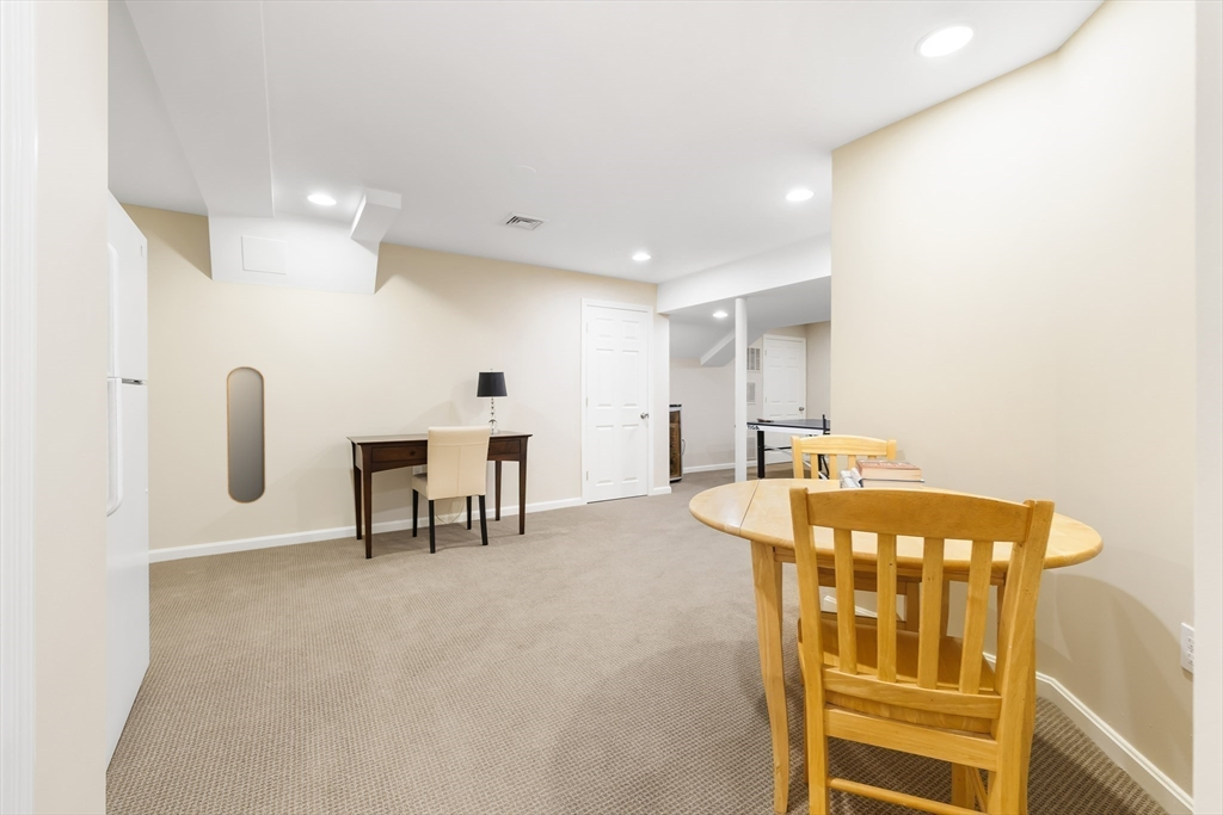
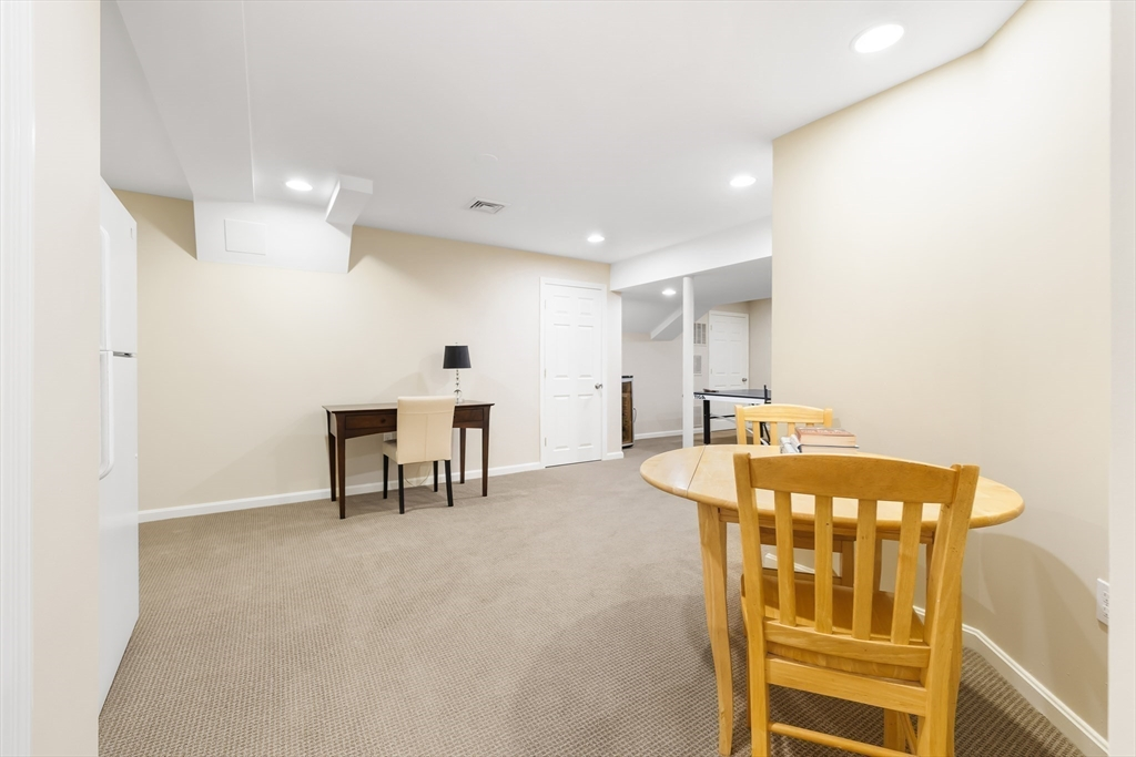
- home mirror [226,365,266,505]
